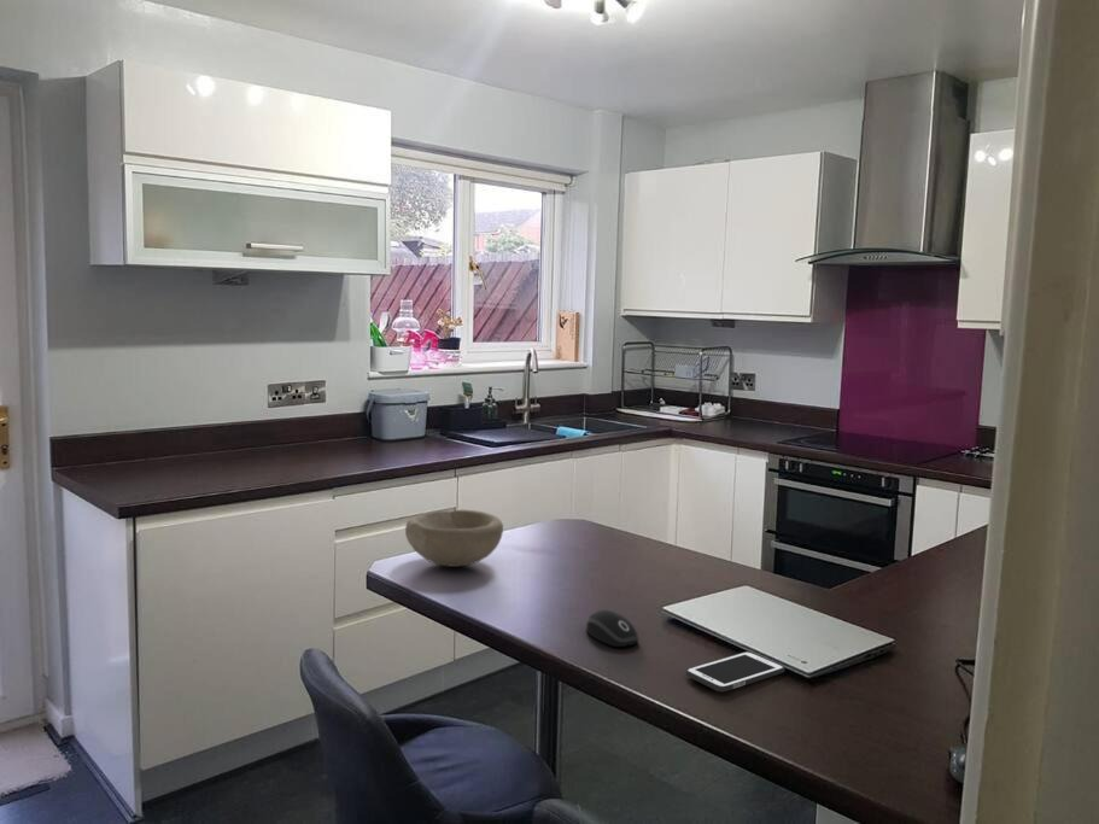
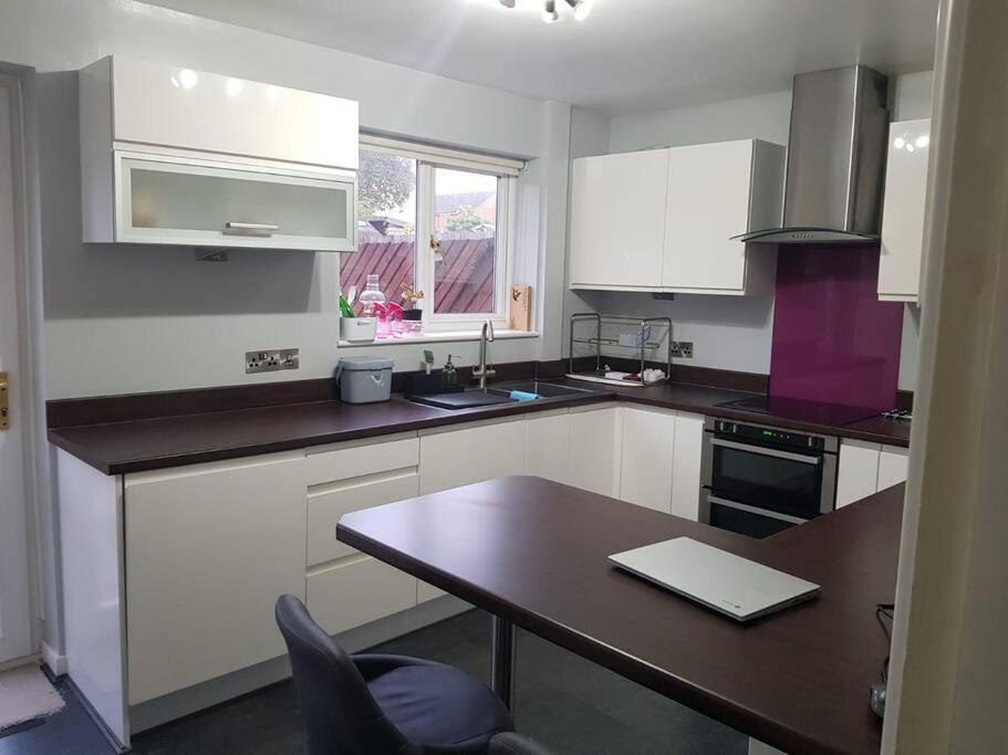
- bowl [404,509,504,568]
- cell phone [685,650,785,692]
- computer mouse [585,609,639,648]
